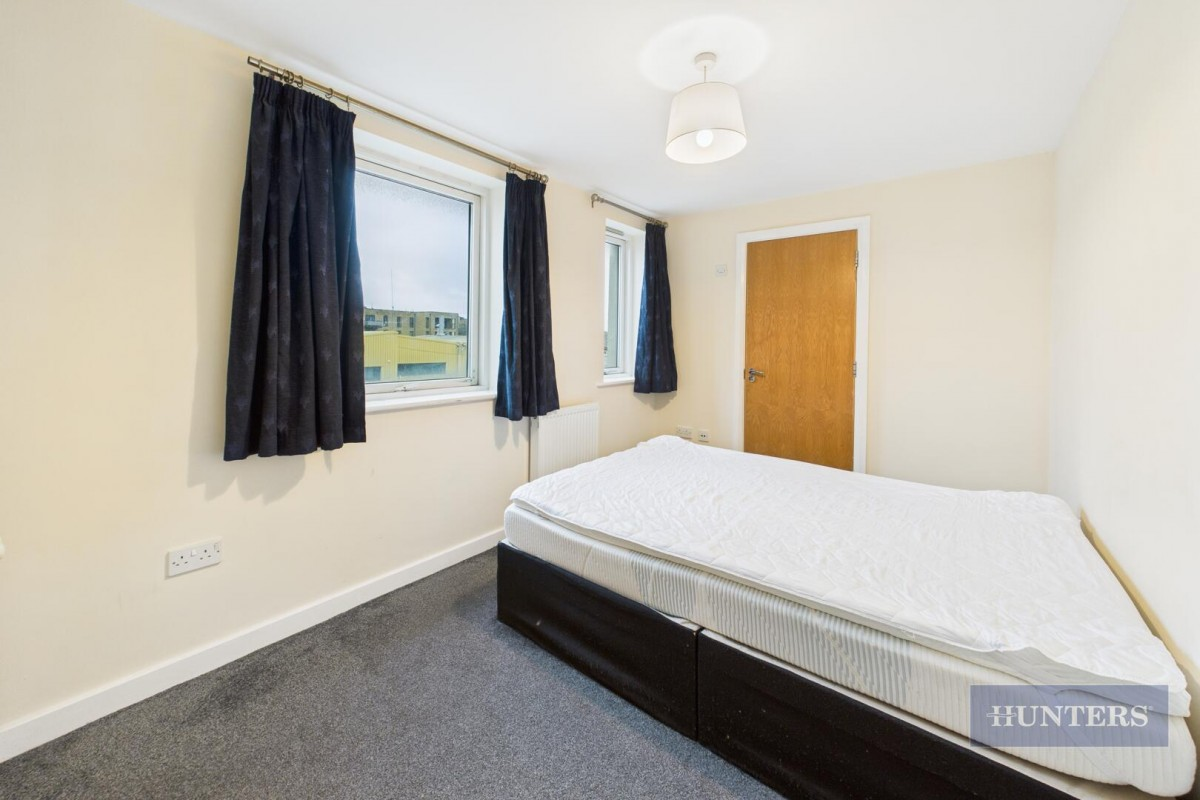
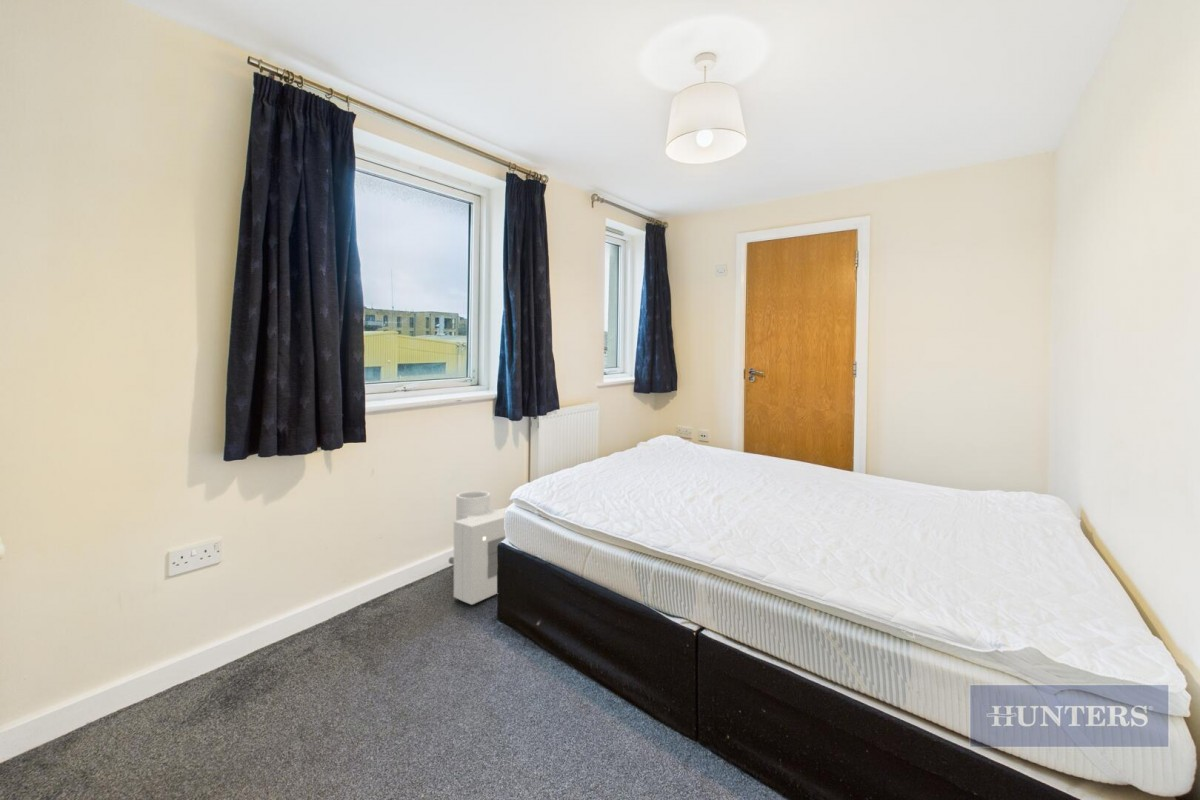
+ air purifier [448,490,508,606]
